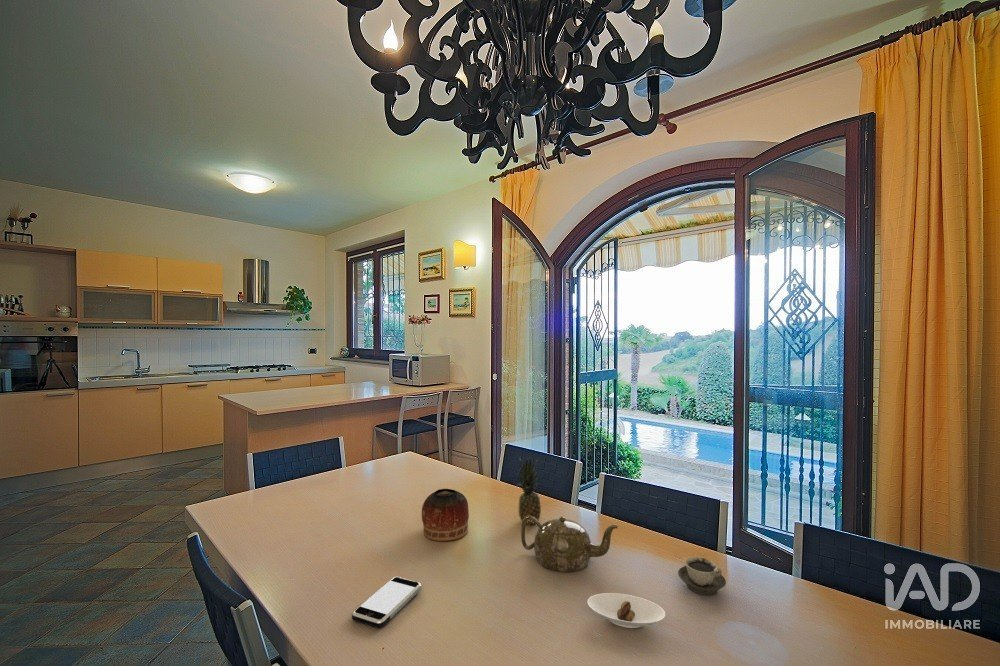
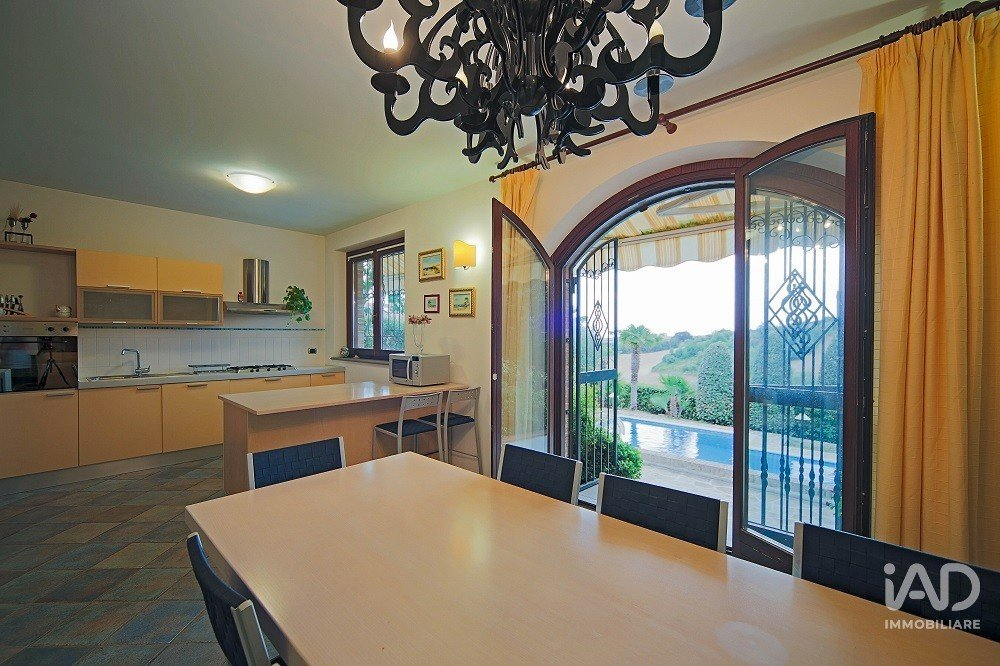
- smartphone [351,576,423,629]
- cup [677,556,727,596]
- teapot [520,516,619,573]
- bowl [421,488,470,542]
- saucer [586,592,666,629]
- fruit [515,455,542,526]
